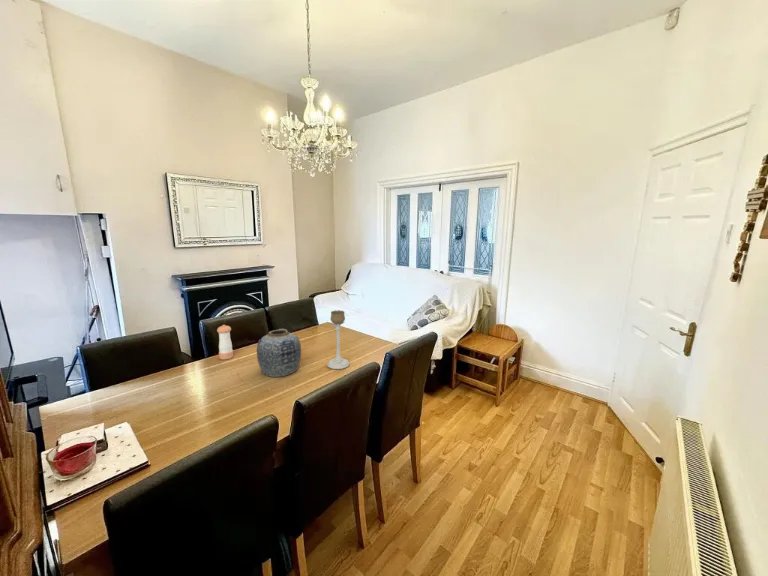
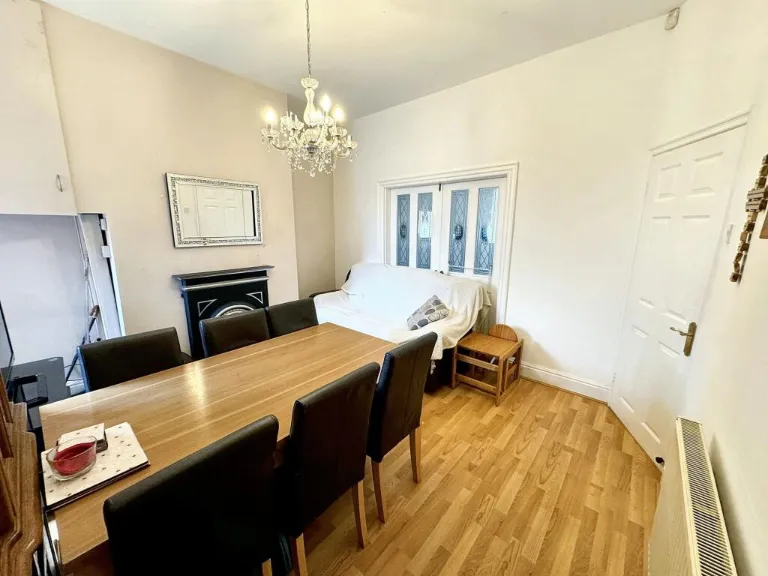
- vase [256,328,302,378]
- candle holder [326,309,351,370]
- pepper shaker [216,324,234,361]
